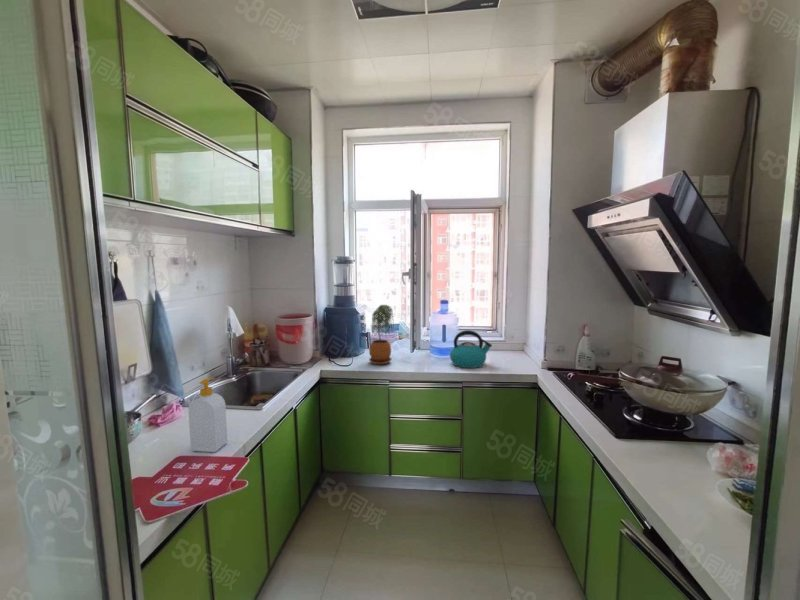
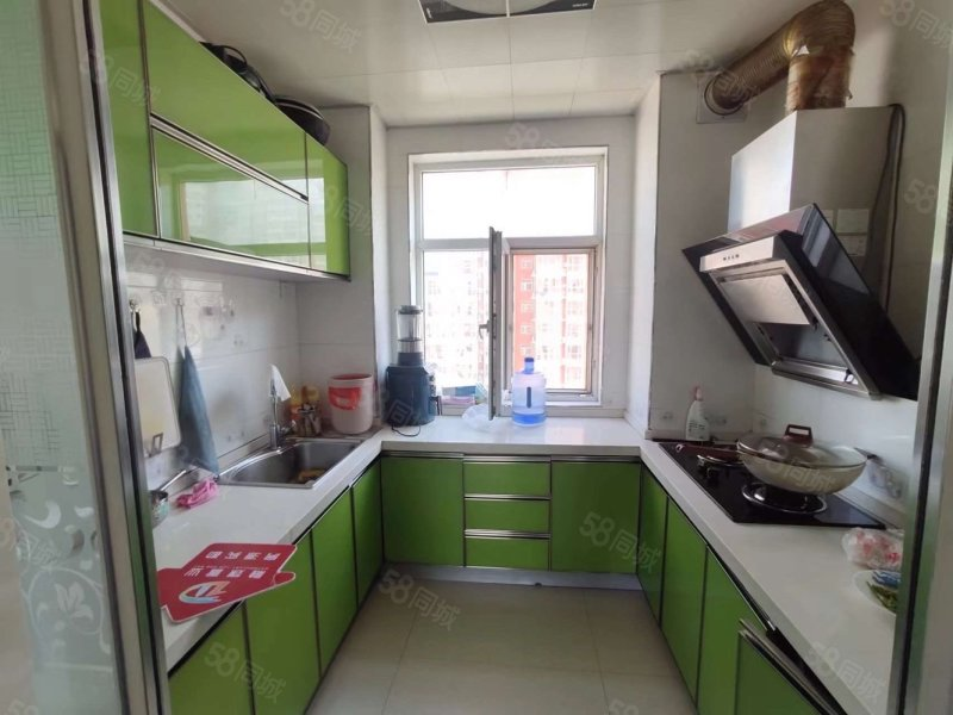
- kettle [449,329,493,369]
- soap bottle [187,377,228,453]
- potted plant [368,304,395,365]
